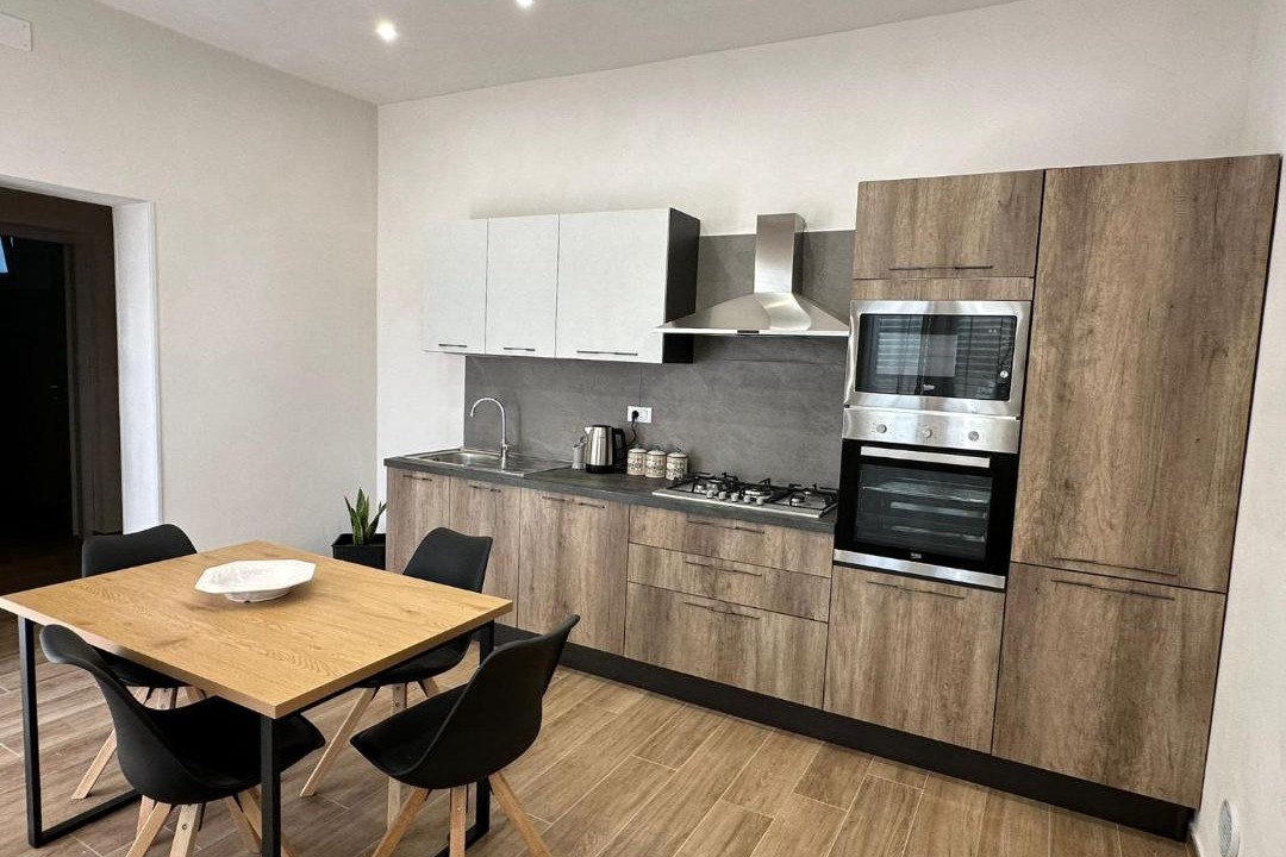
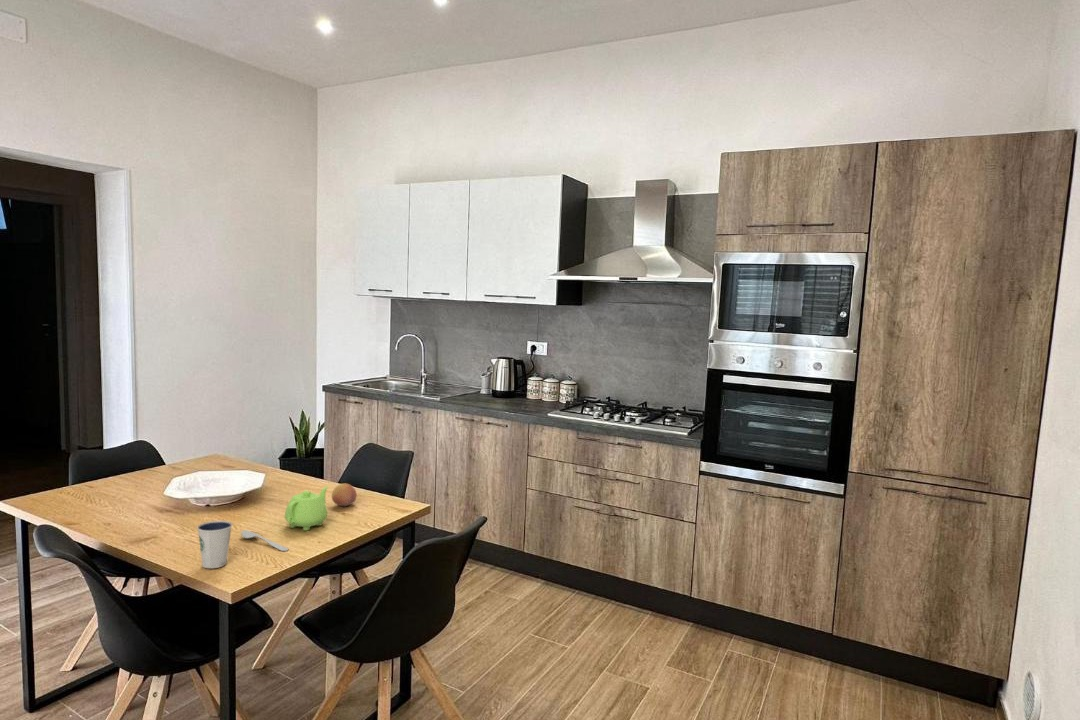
+ dixie cup [196,520,233,569]
+ fruit [331,482,358,507]
+ spoon [240,530,289,552]
+ teapot [284,485,329,532]
